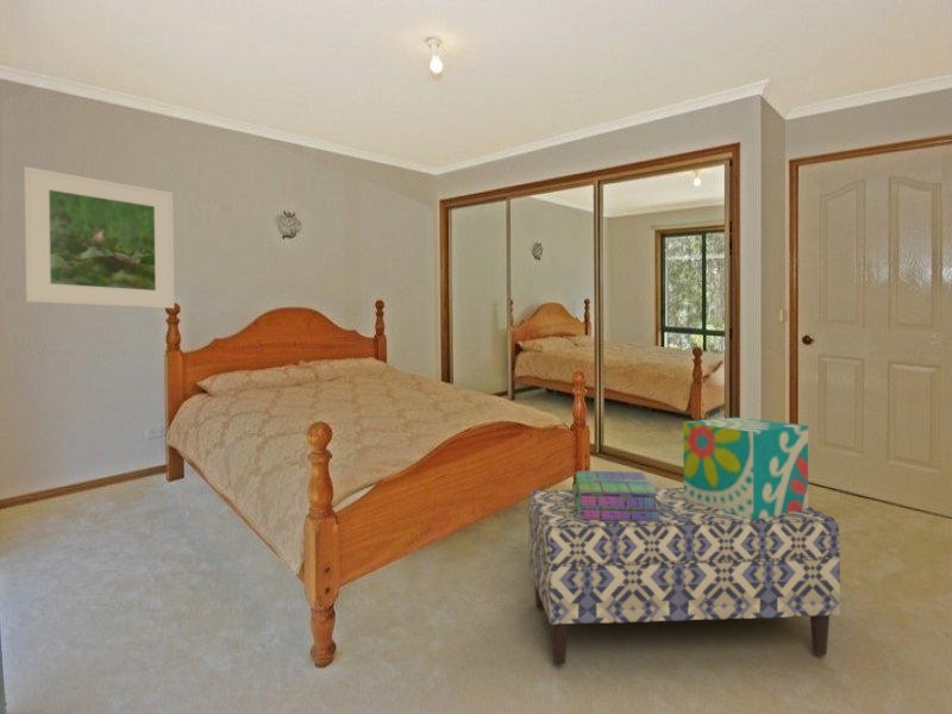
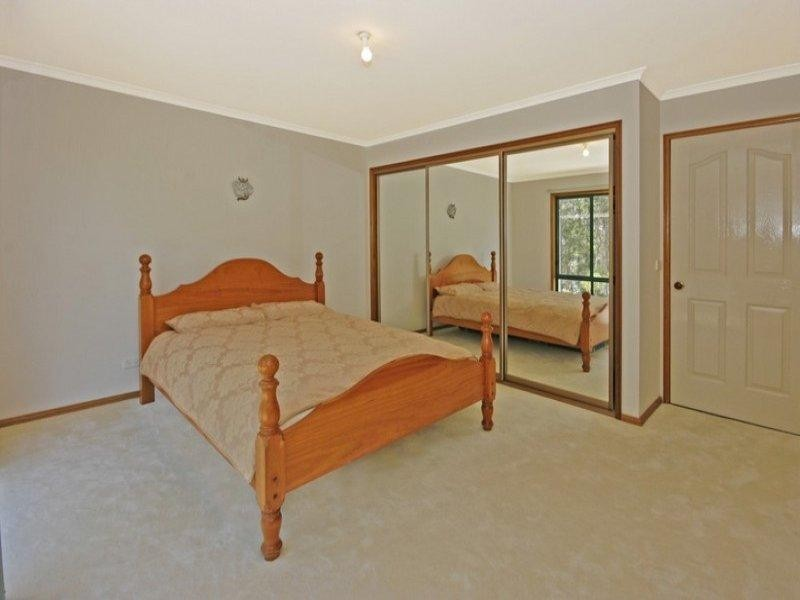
- decorative box [682,416,809,520]
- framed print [23,165,176,309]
- bench [527,487,841,665]
- stack of books [571,470,662,521]
